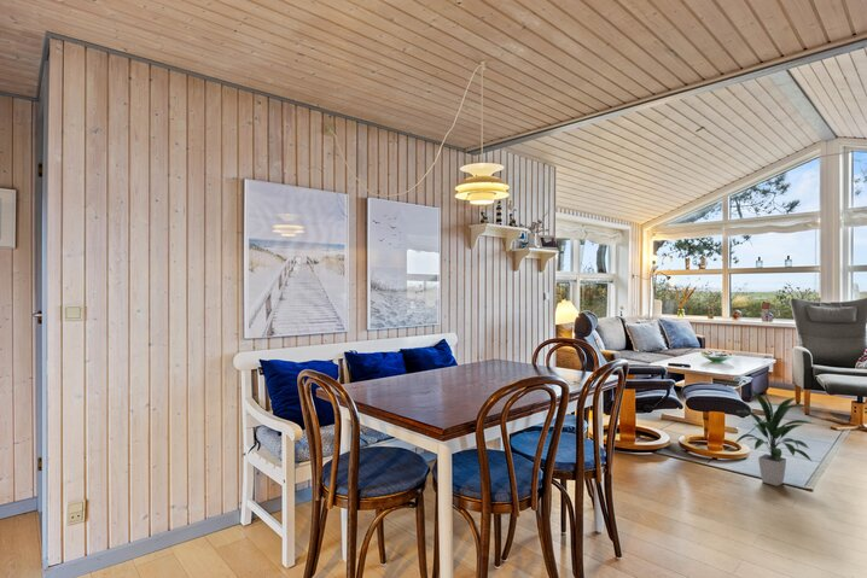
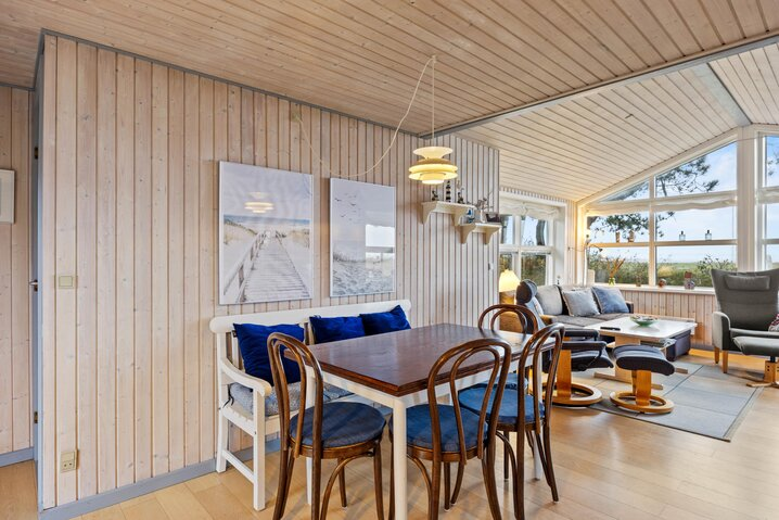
- indoor plant [734,389,815,487]
